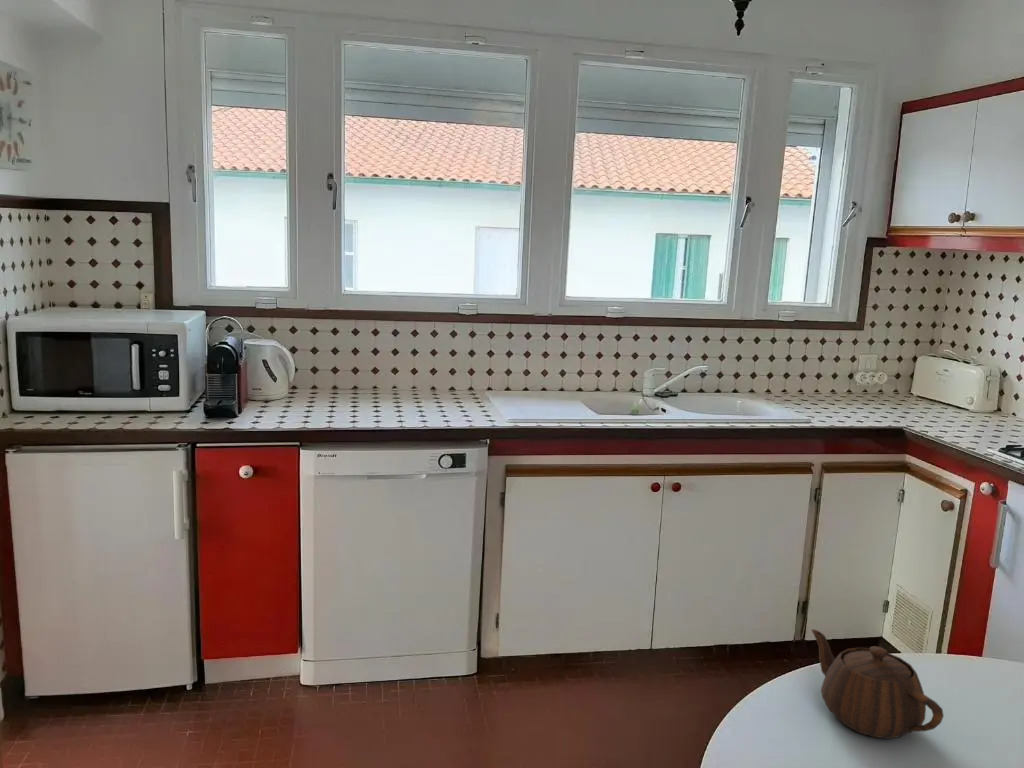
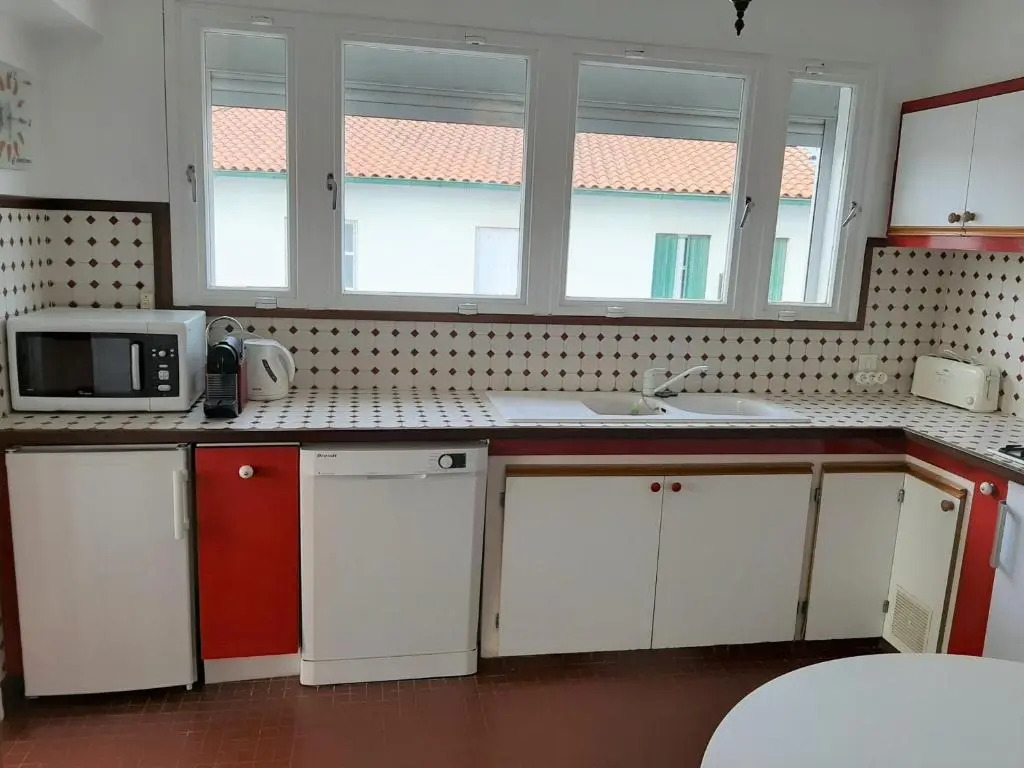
- teapot [811,628,945,740]
